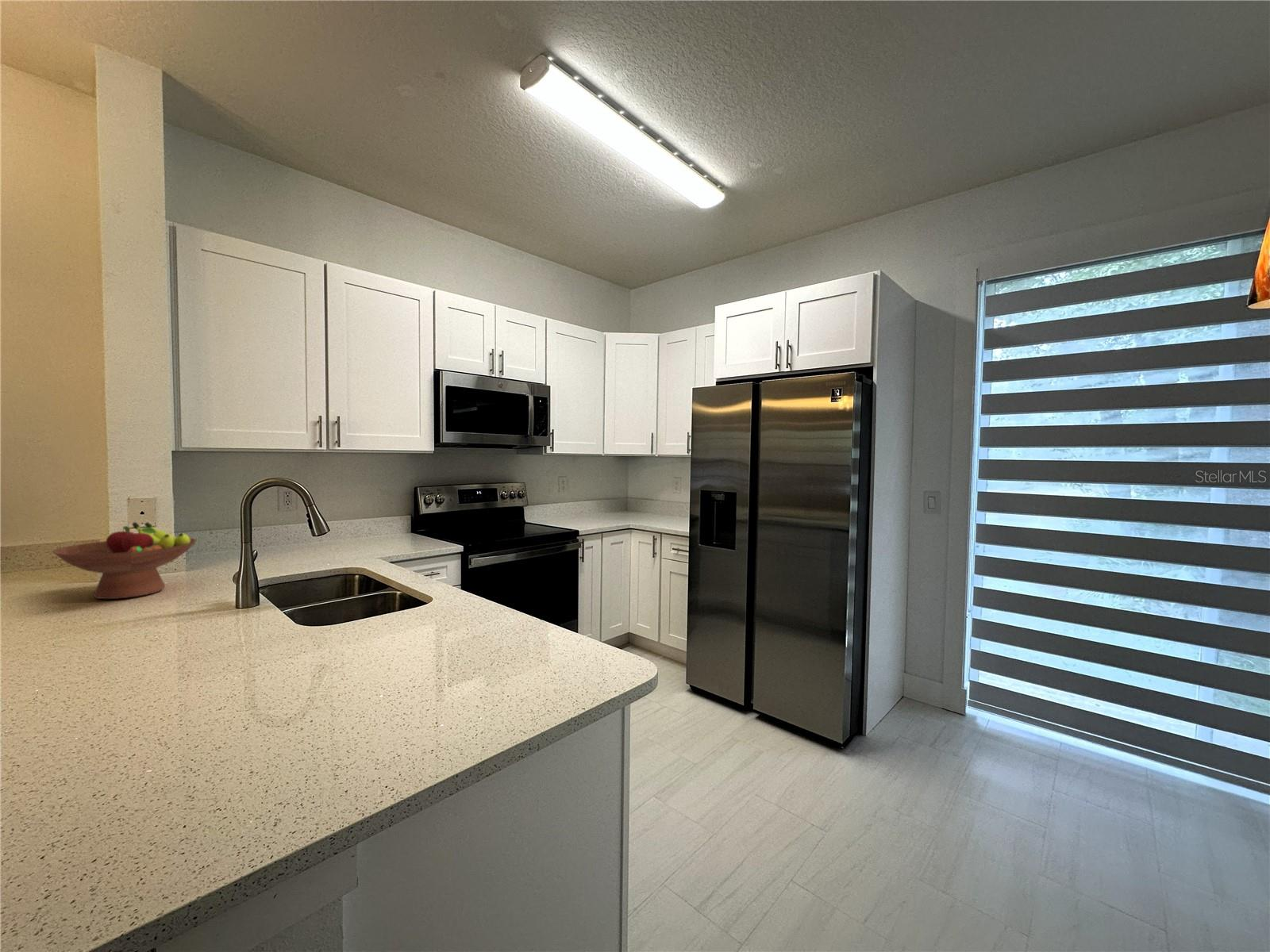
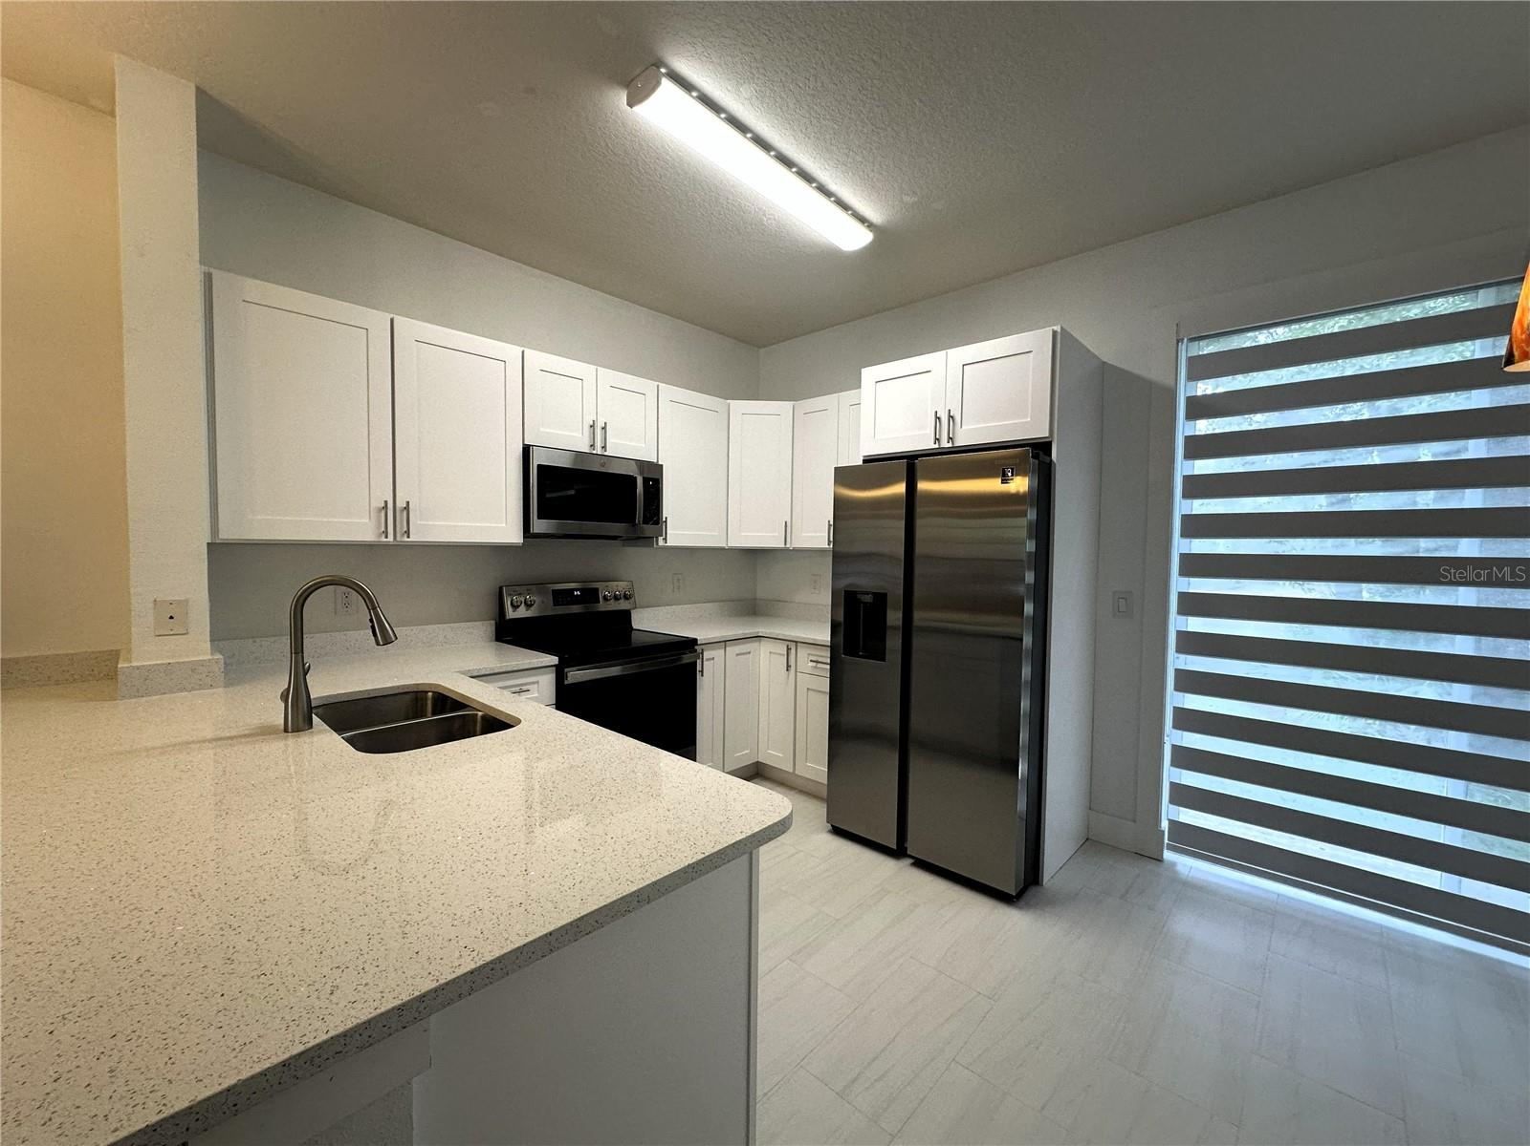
- fruit bowl [52,521,198,600]
